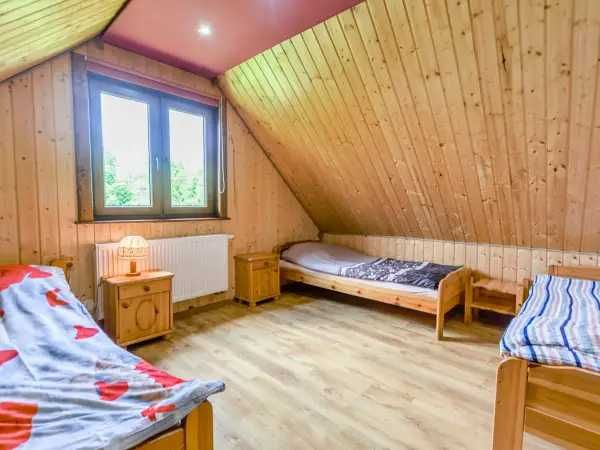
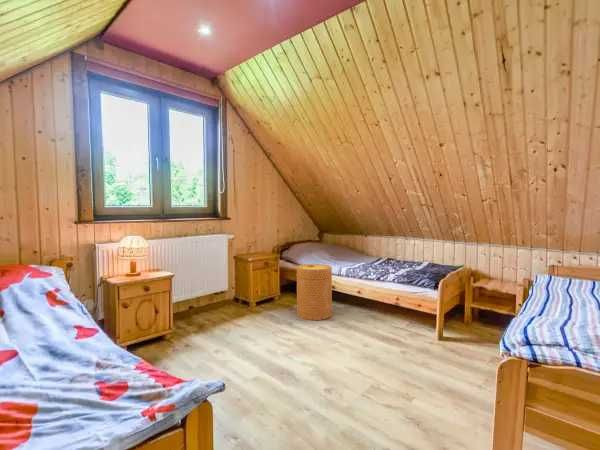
+ basket [295,263,333,321]
